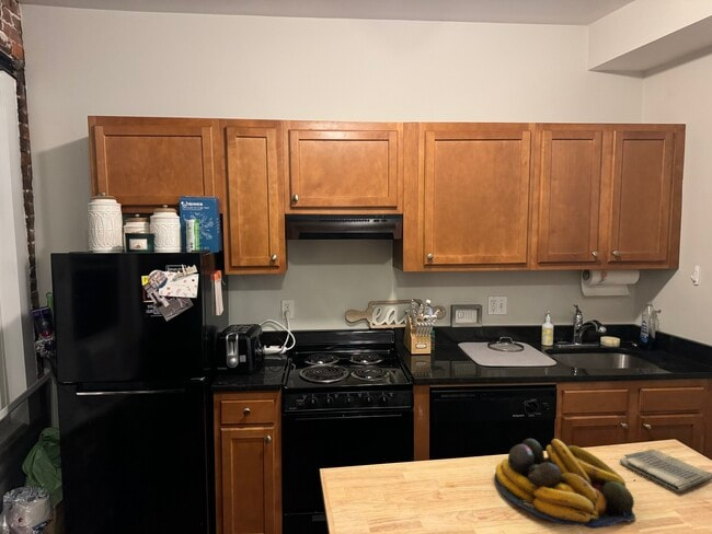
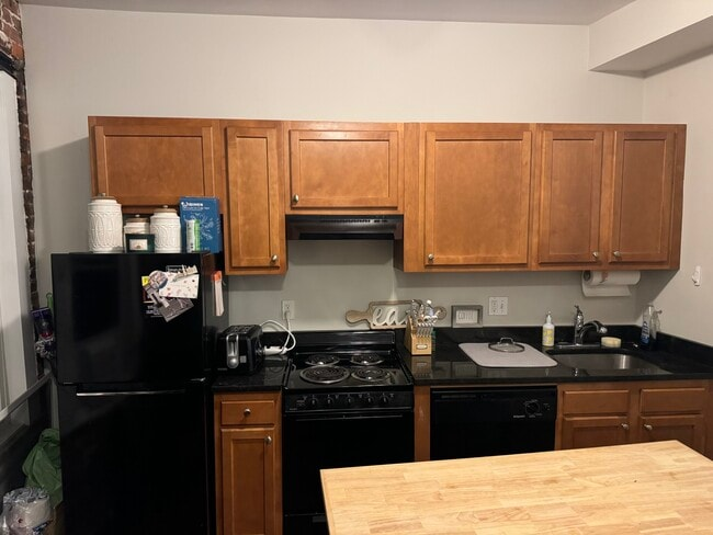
- dish towel [618,448,712,492]
- fruit bowl [493,438,638,530]
